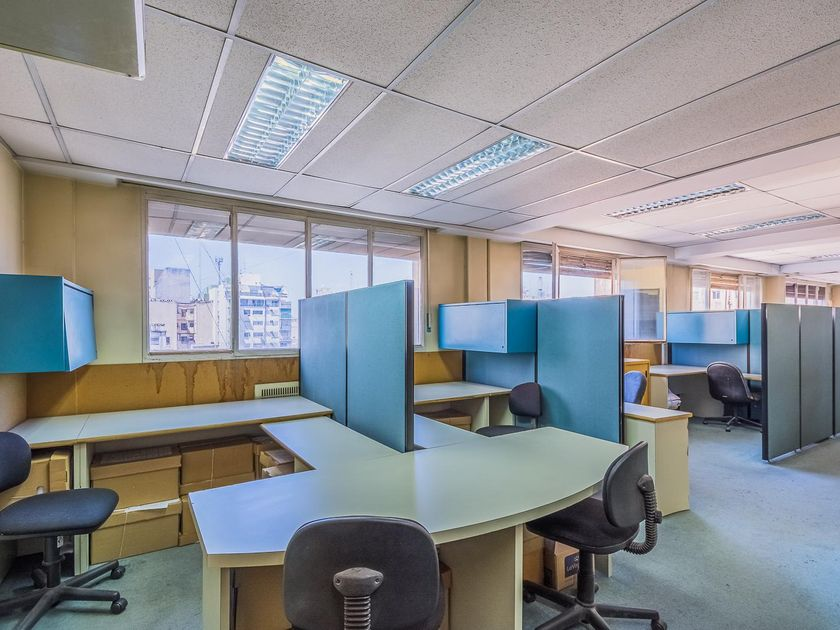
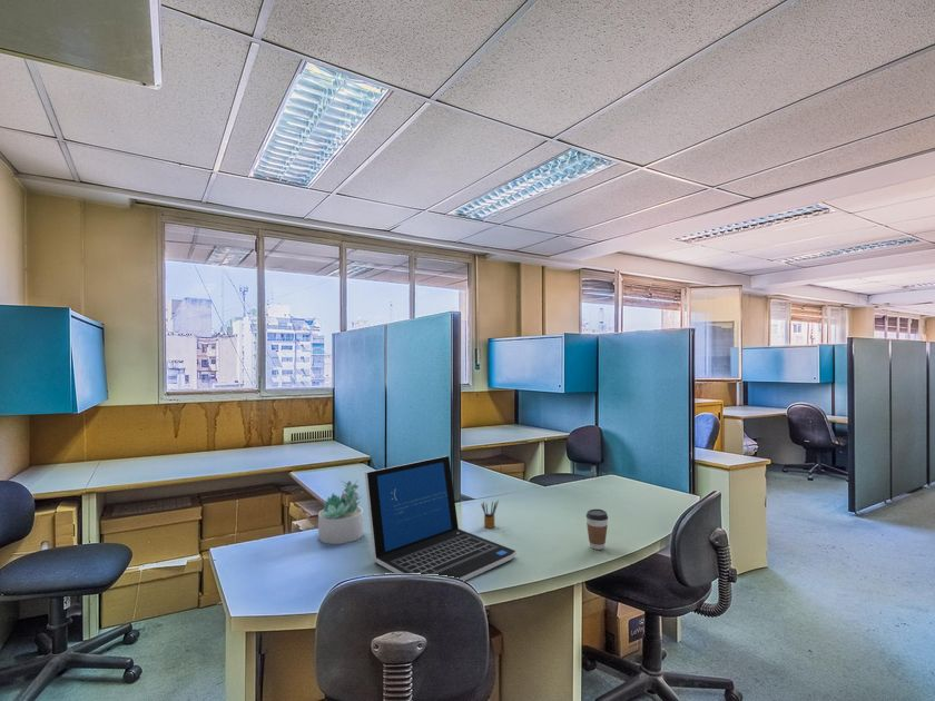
+ pencil box [480,498,500,529]
+ coffee cup [584,509,609,551]
+ laptop [364,455,516,582]
+ succulent plant [317,478,364,545]
